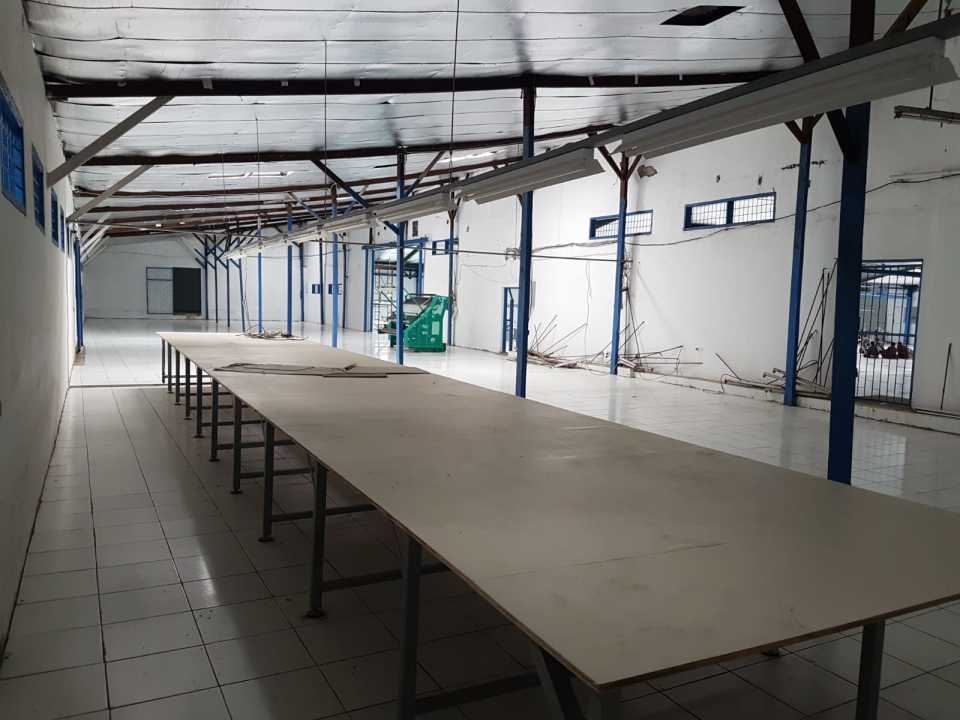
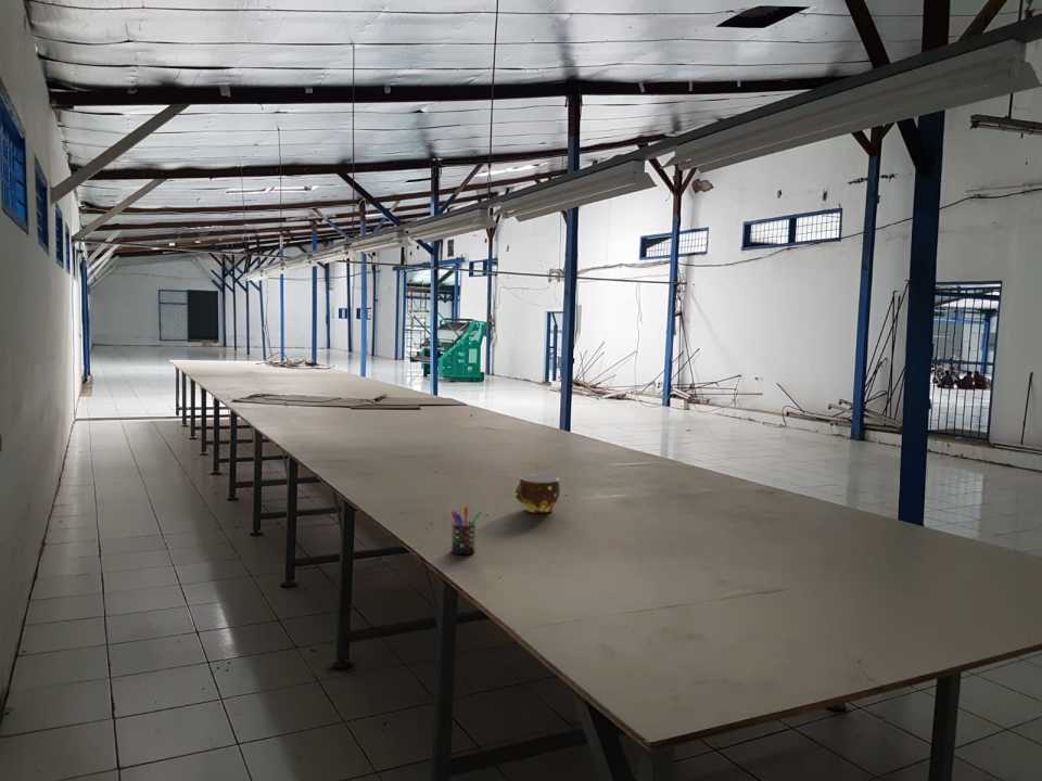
+ pen holder [450,503,483,555]
+ cup [514,474,561,514]
